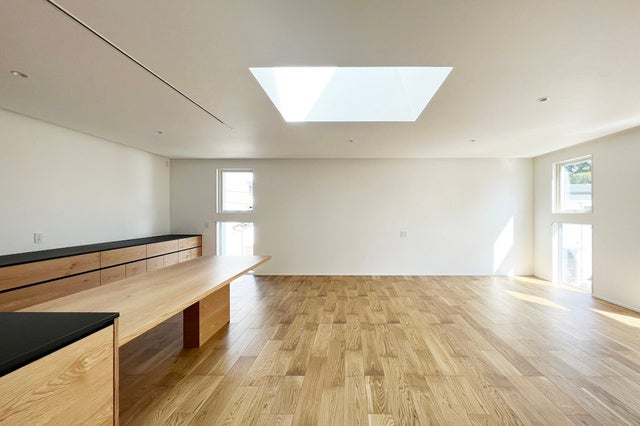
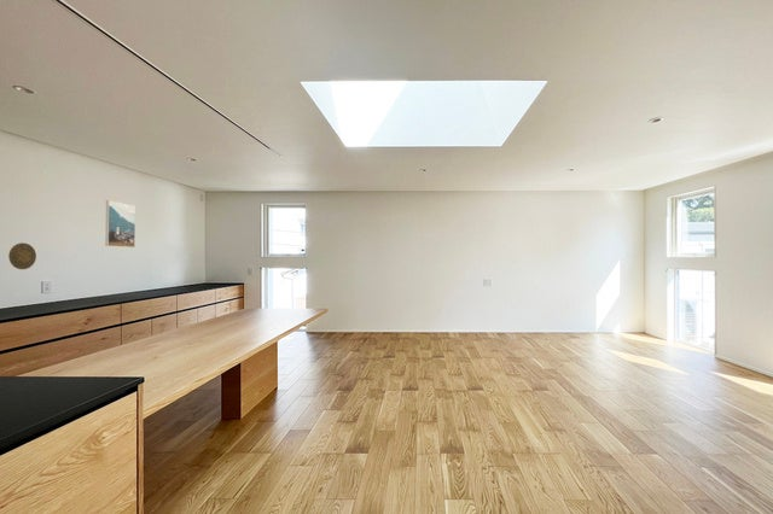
+ decorative plate [7,241,37,270]
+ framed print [105,199,136,249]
